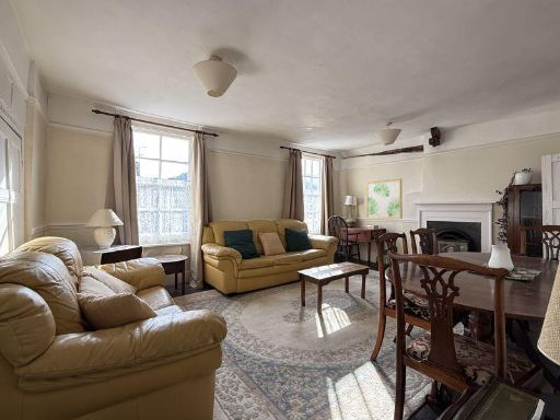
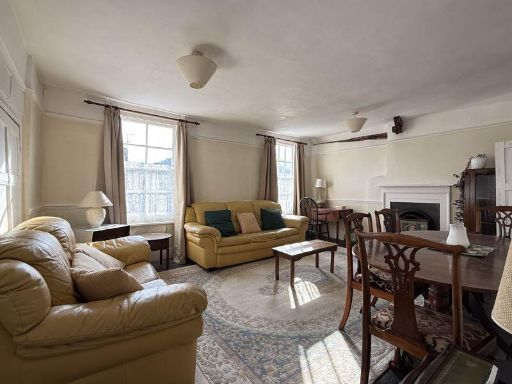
- wall art [365,177,404,220]
